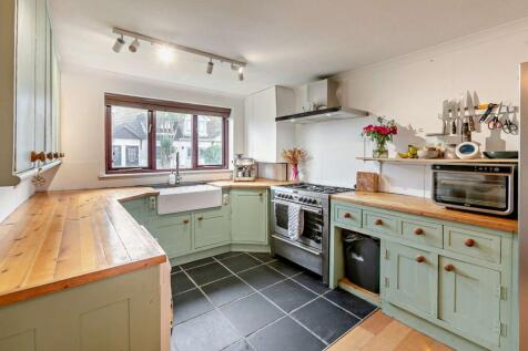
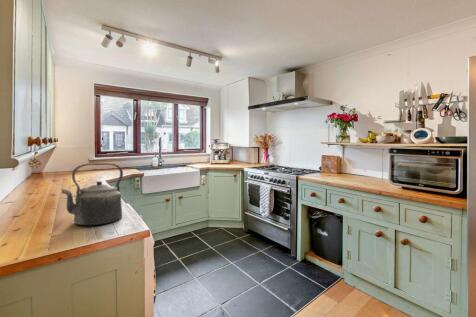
+ kettle [61,162,124,226]
